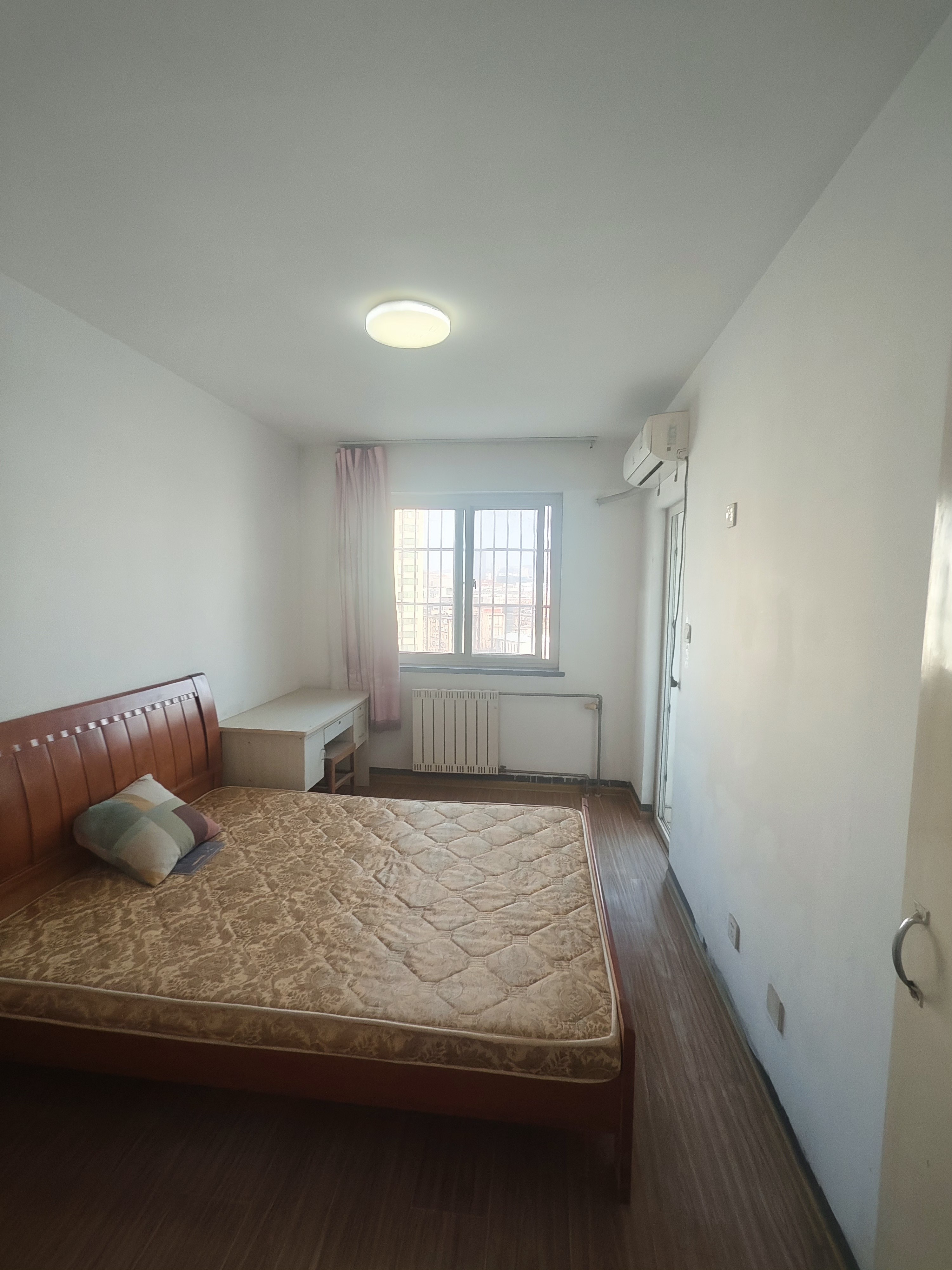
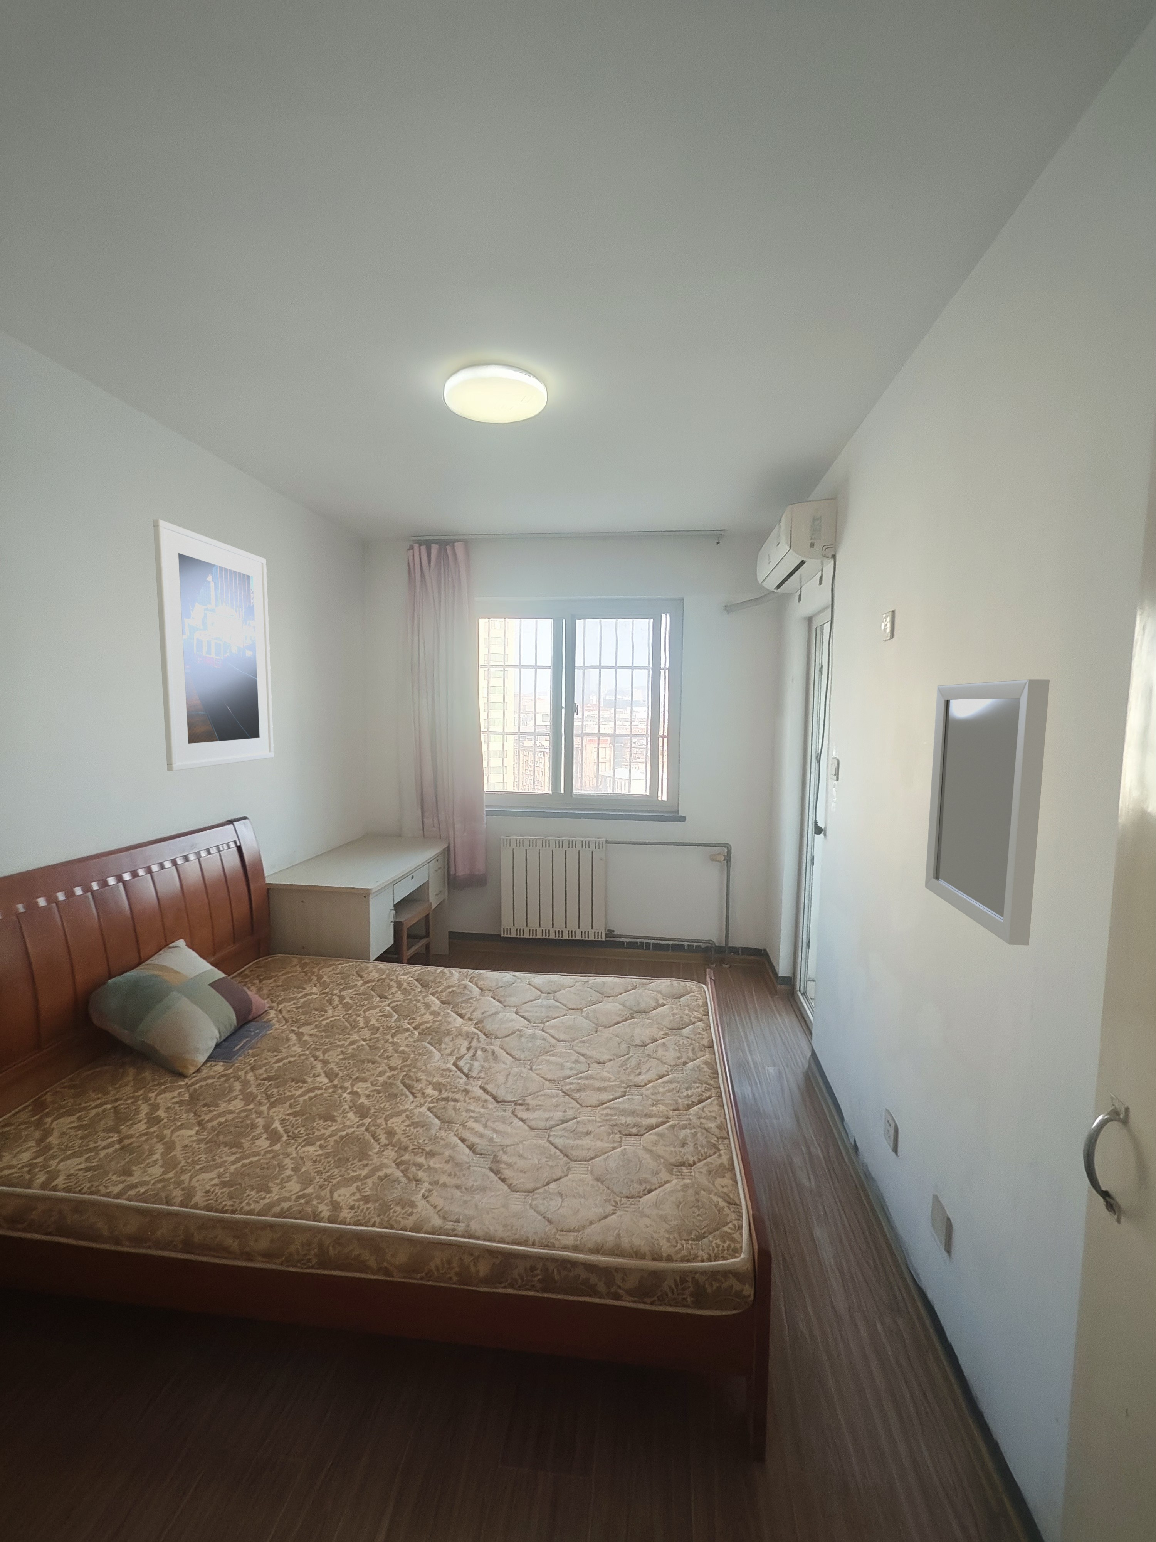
+ home mirror [924,679,1050,946]
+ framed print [153,518,274,771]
